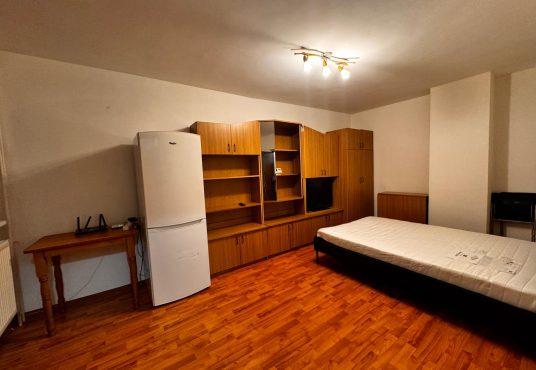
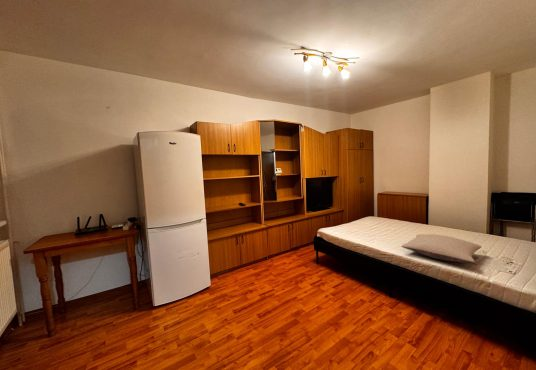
+ pillow [400,233,483,264]
